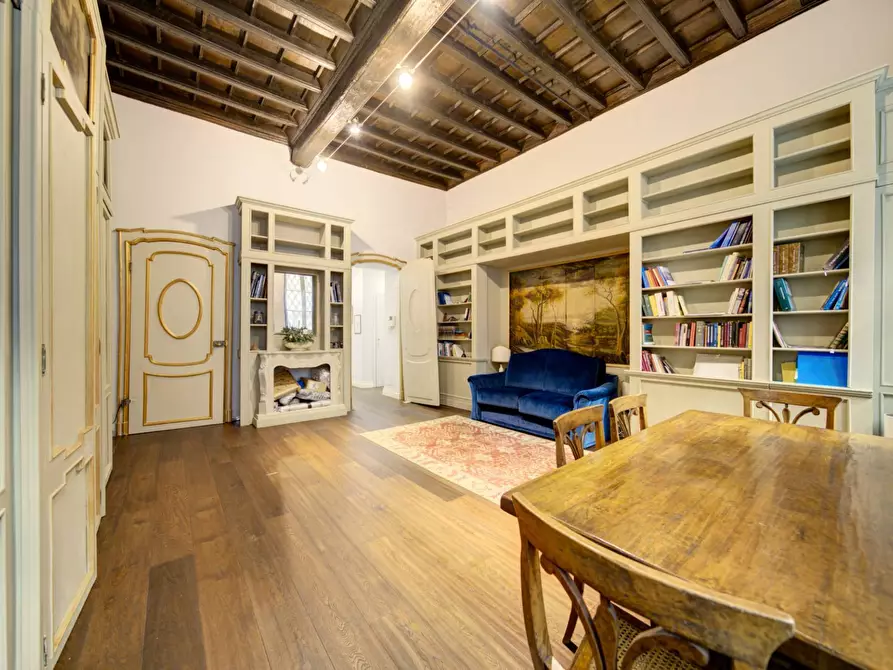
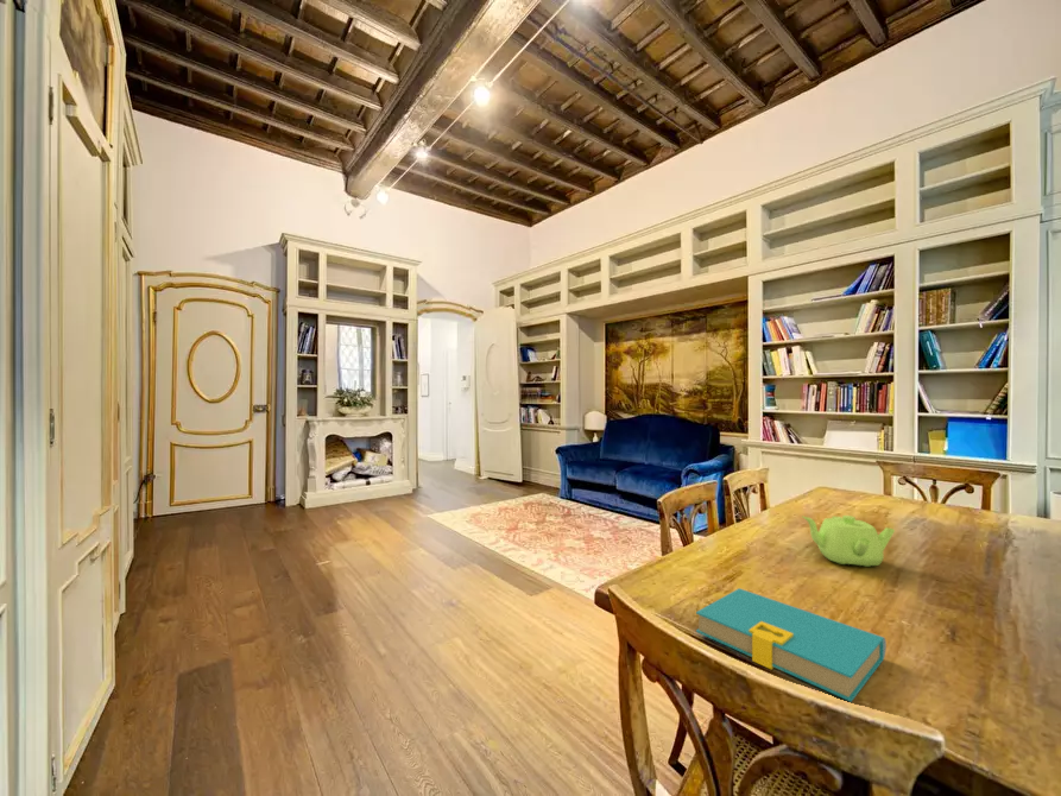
+ teapot [802,514,896,568]
+ book [695,587,888,703]
